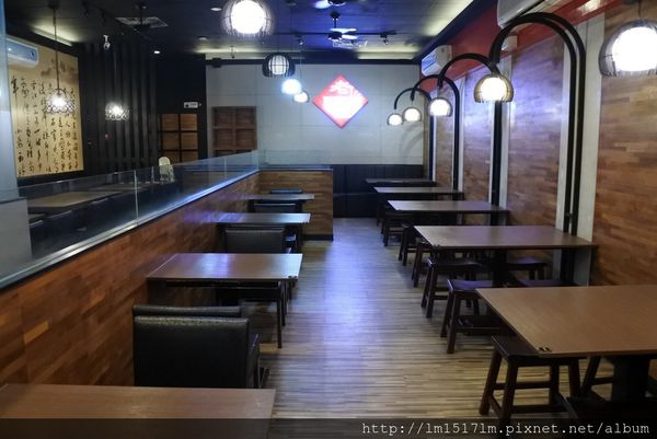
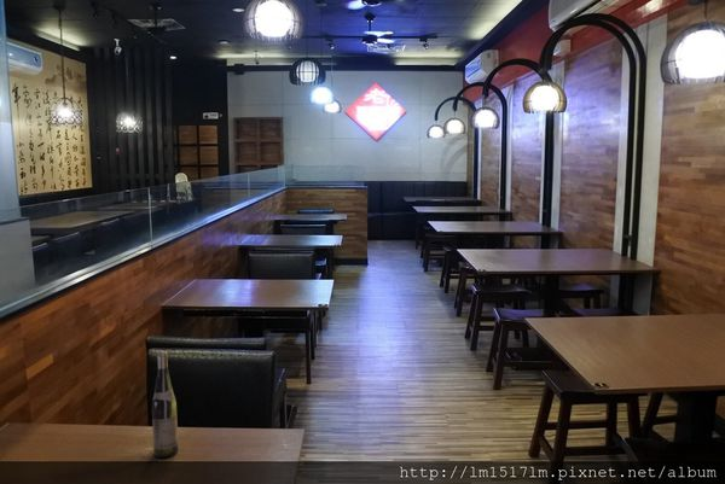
+ wine bottle [151,350,179,459]
